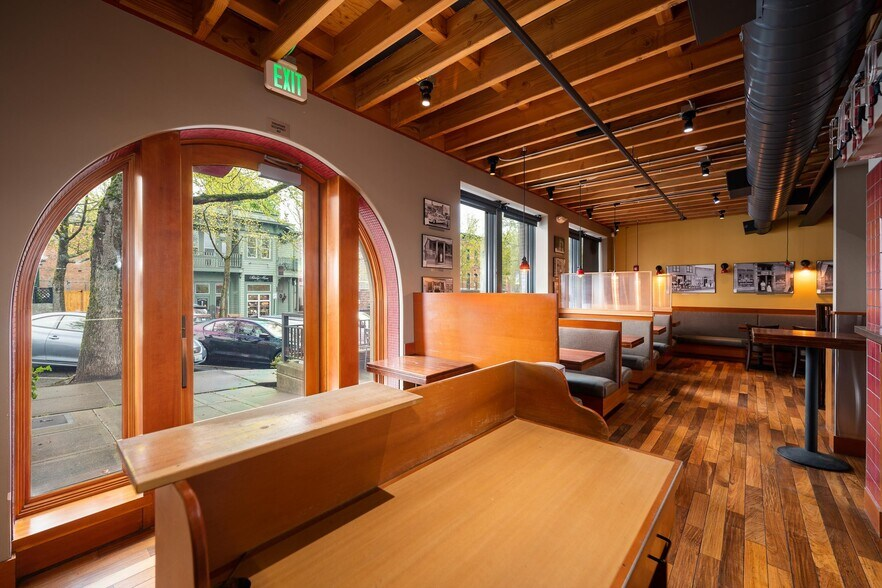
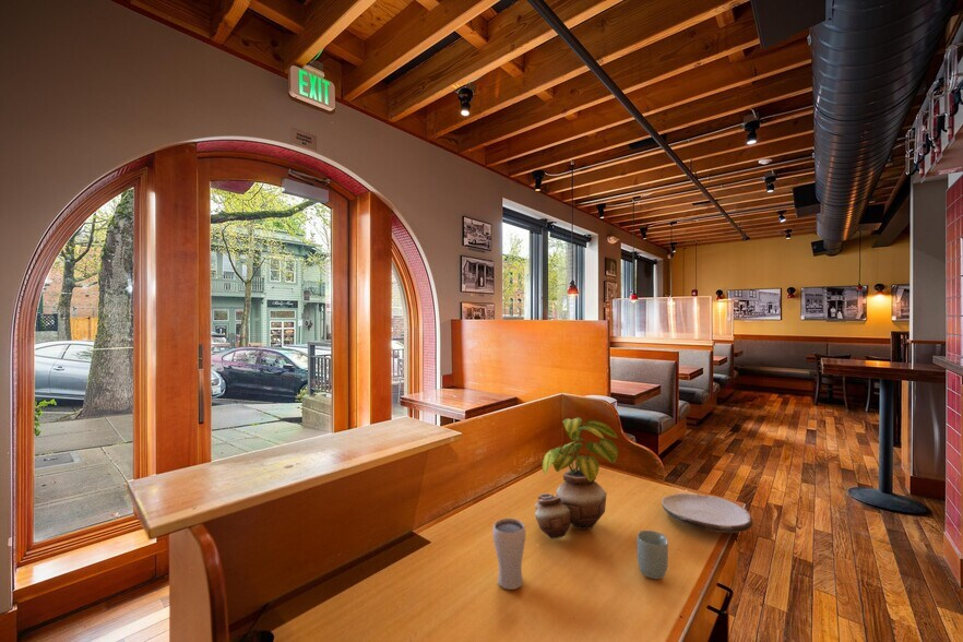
+ plate [661,492,753,534]
+ drinking glass [491,518,526,591]
+ cup [635,530,669,580]
+ potted plant [534,416,619,539]
